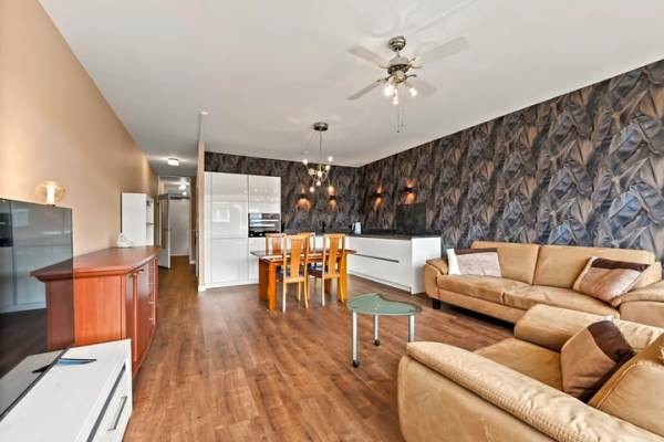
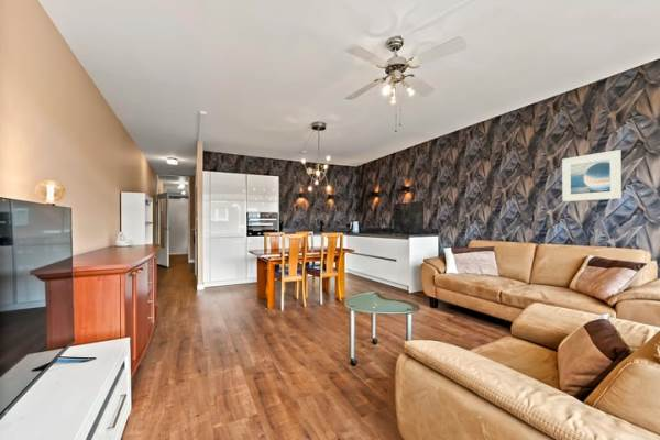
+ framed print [561,148,623,202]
